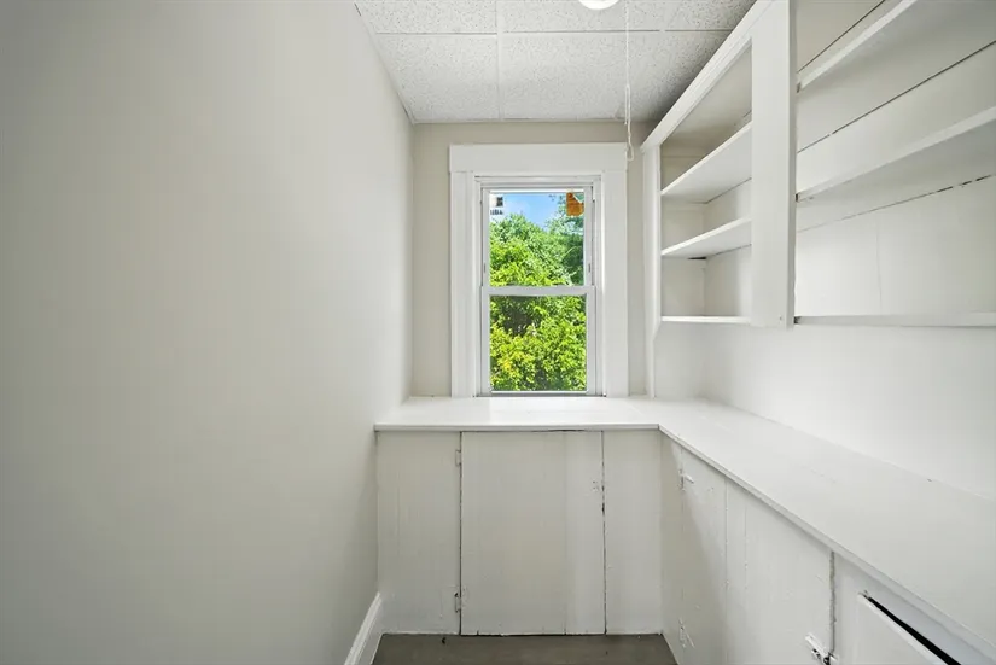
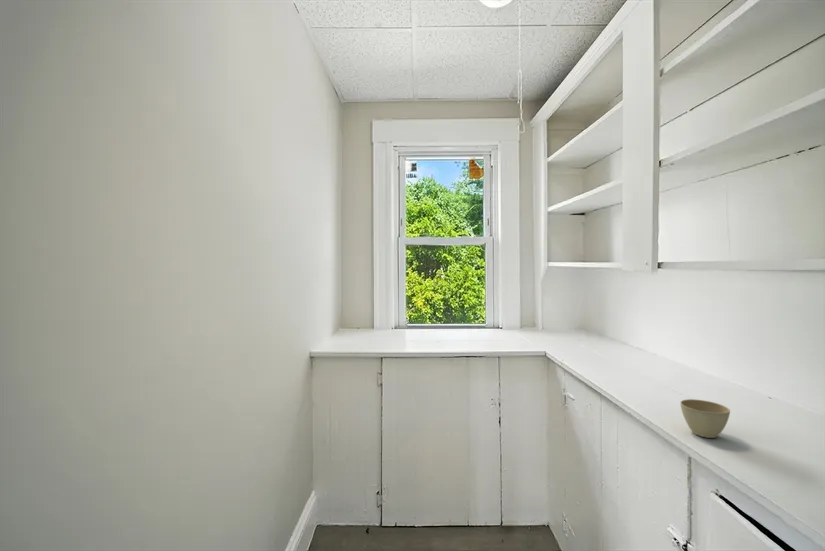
+ flower pot [679,398,731,439]
